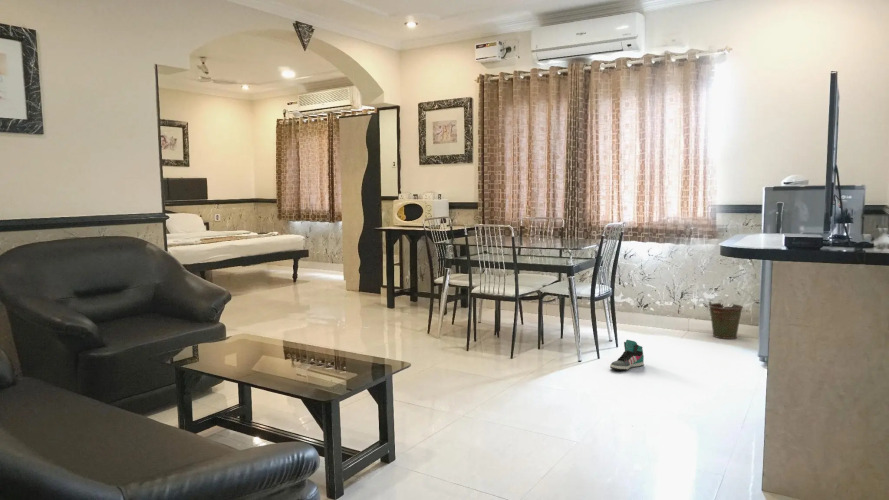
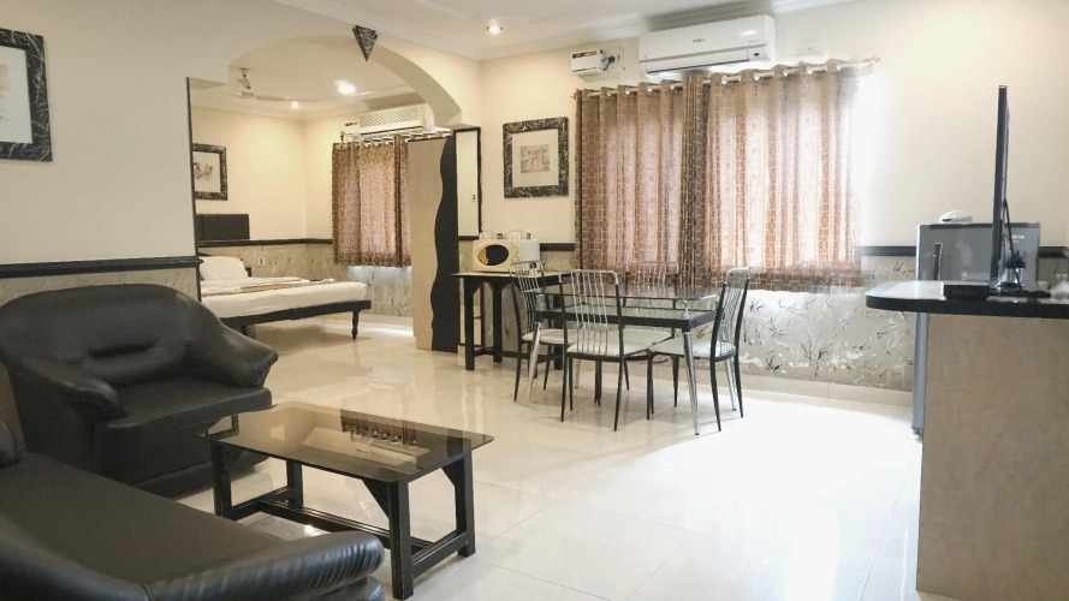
- sneaker [609,339,645,371]
- bucket [706,301,744,340]
